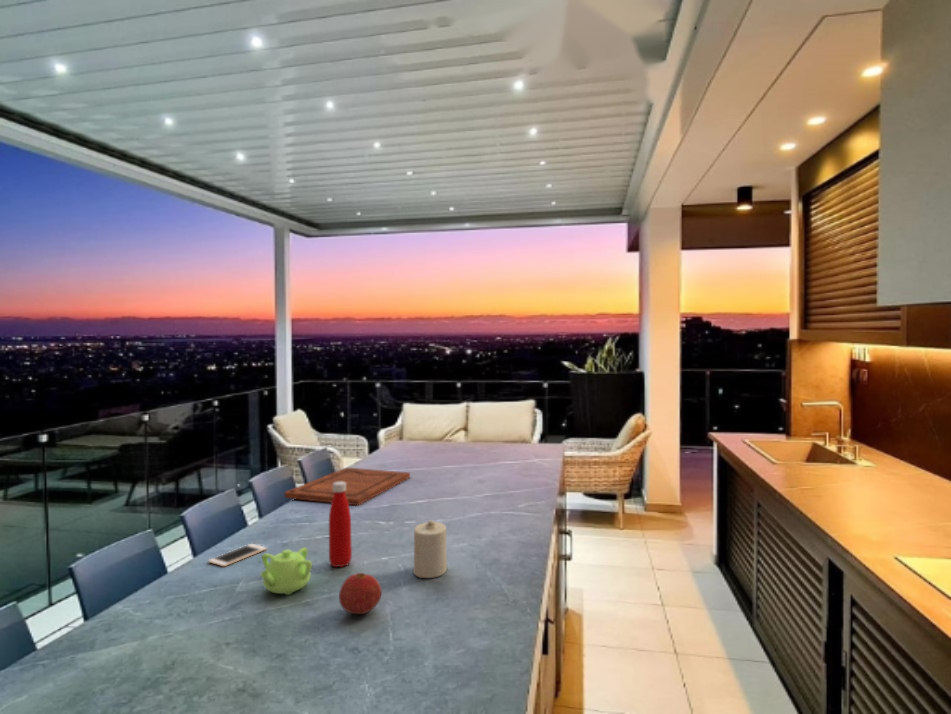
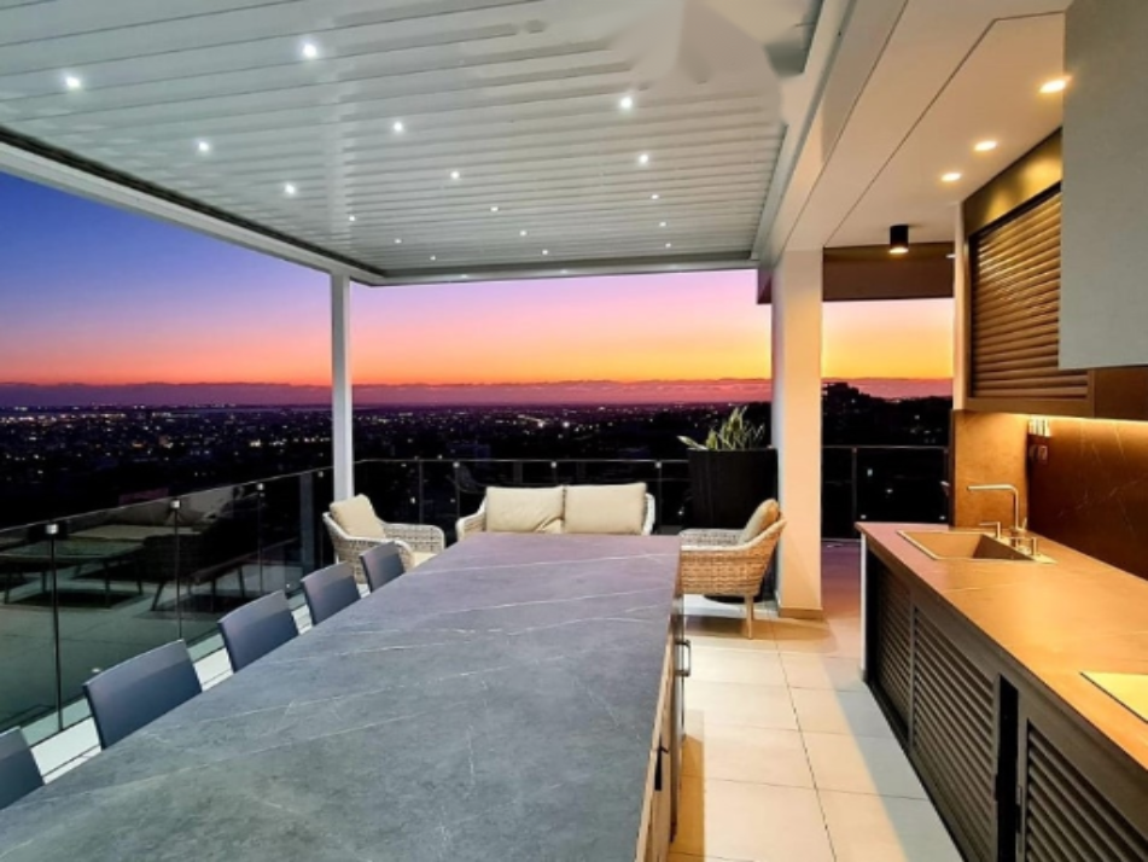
- fruit [338,572,383,615]
- bottle [328,482,353,568]
- candle [412,519,448,579]
- teapot [259,546,313,596]
- cutting board [283,467,411,506]
- cell phone [208,543,268,567]
